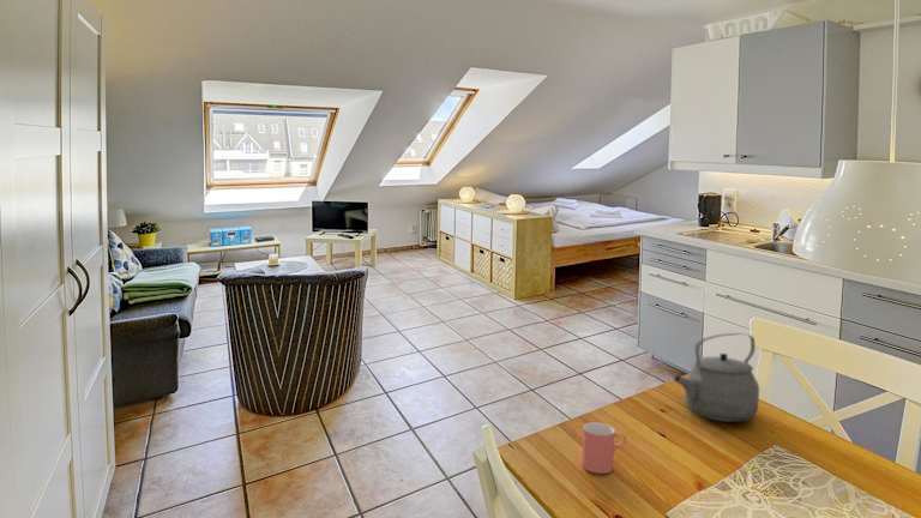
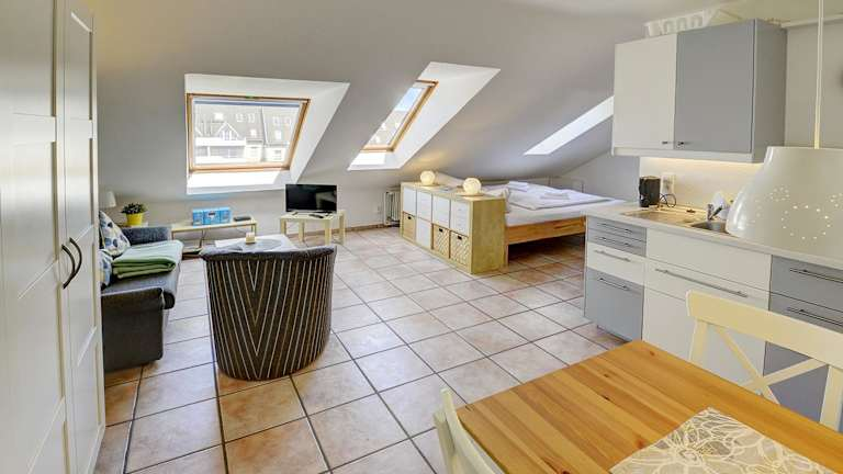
- cup [580,421,627,475]
- tea kettle [673,332,760,423]
